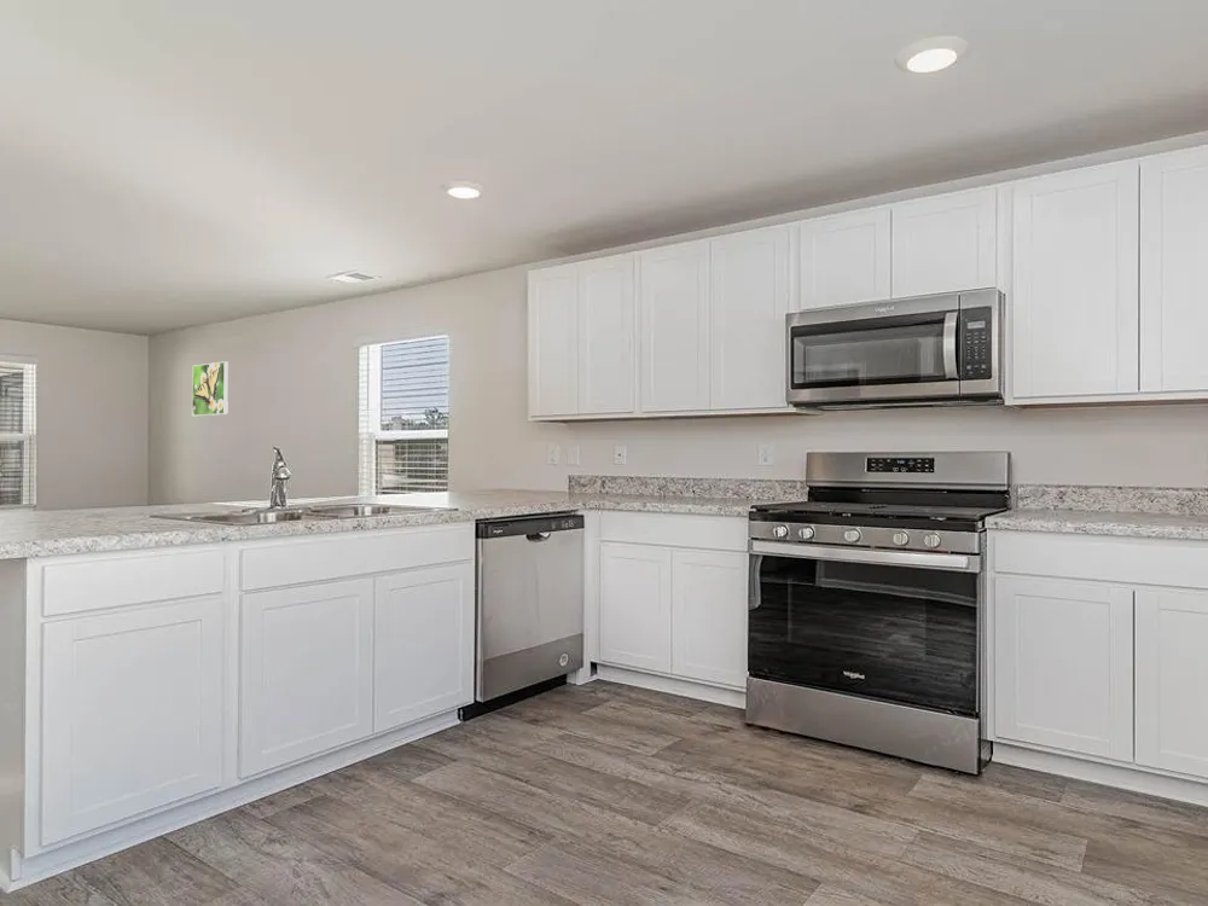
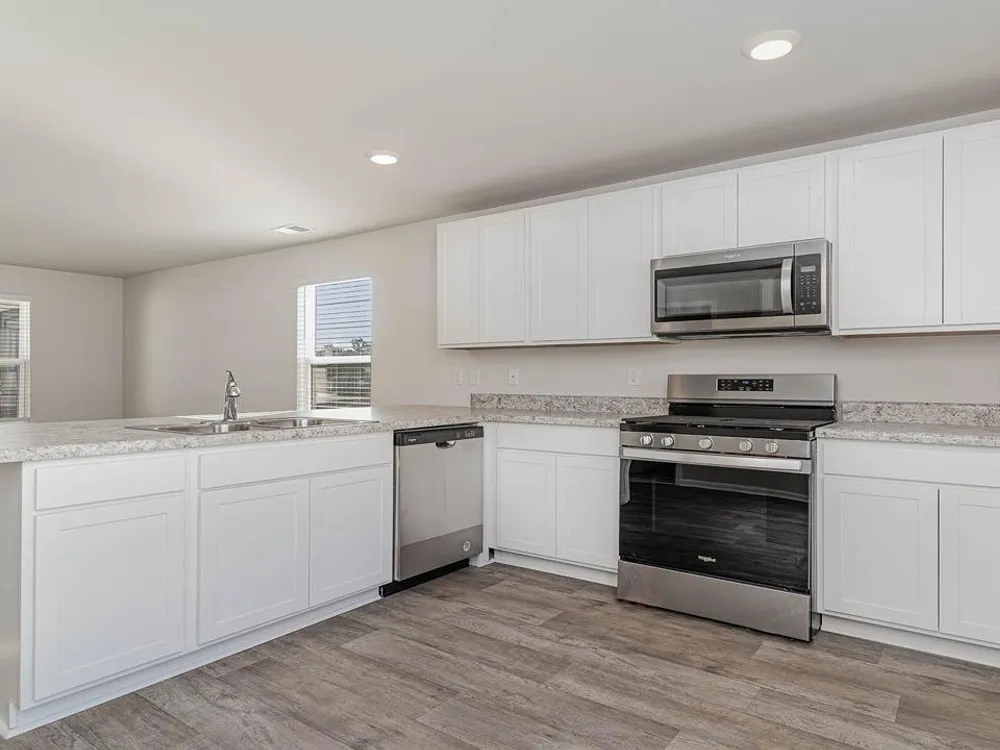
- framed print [191,360,230,417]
